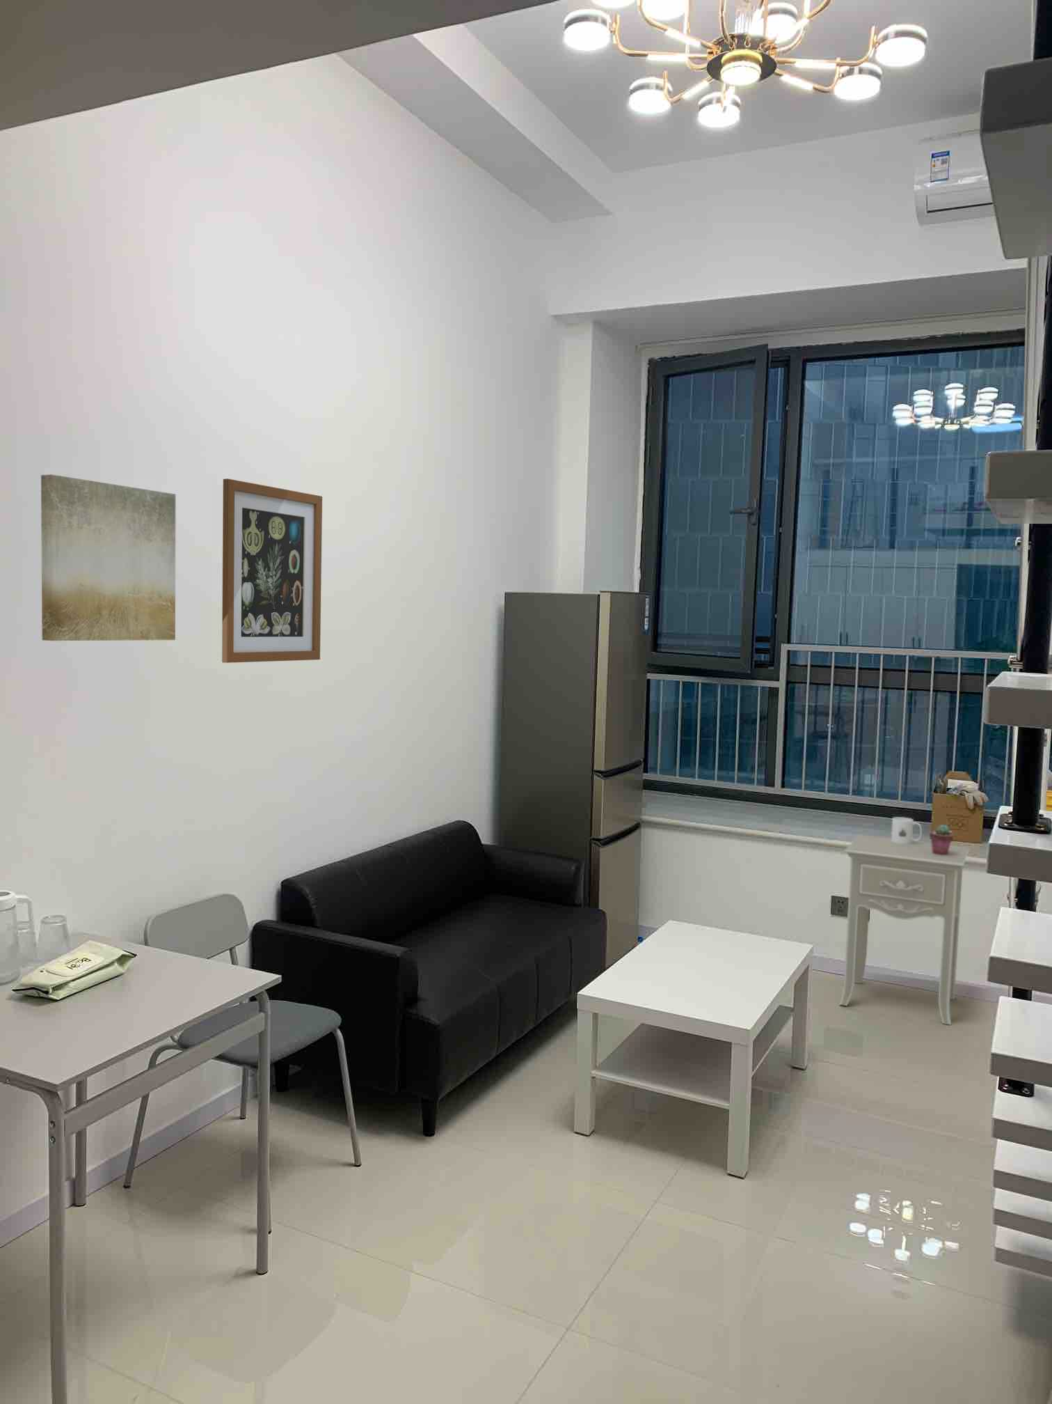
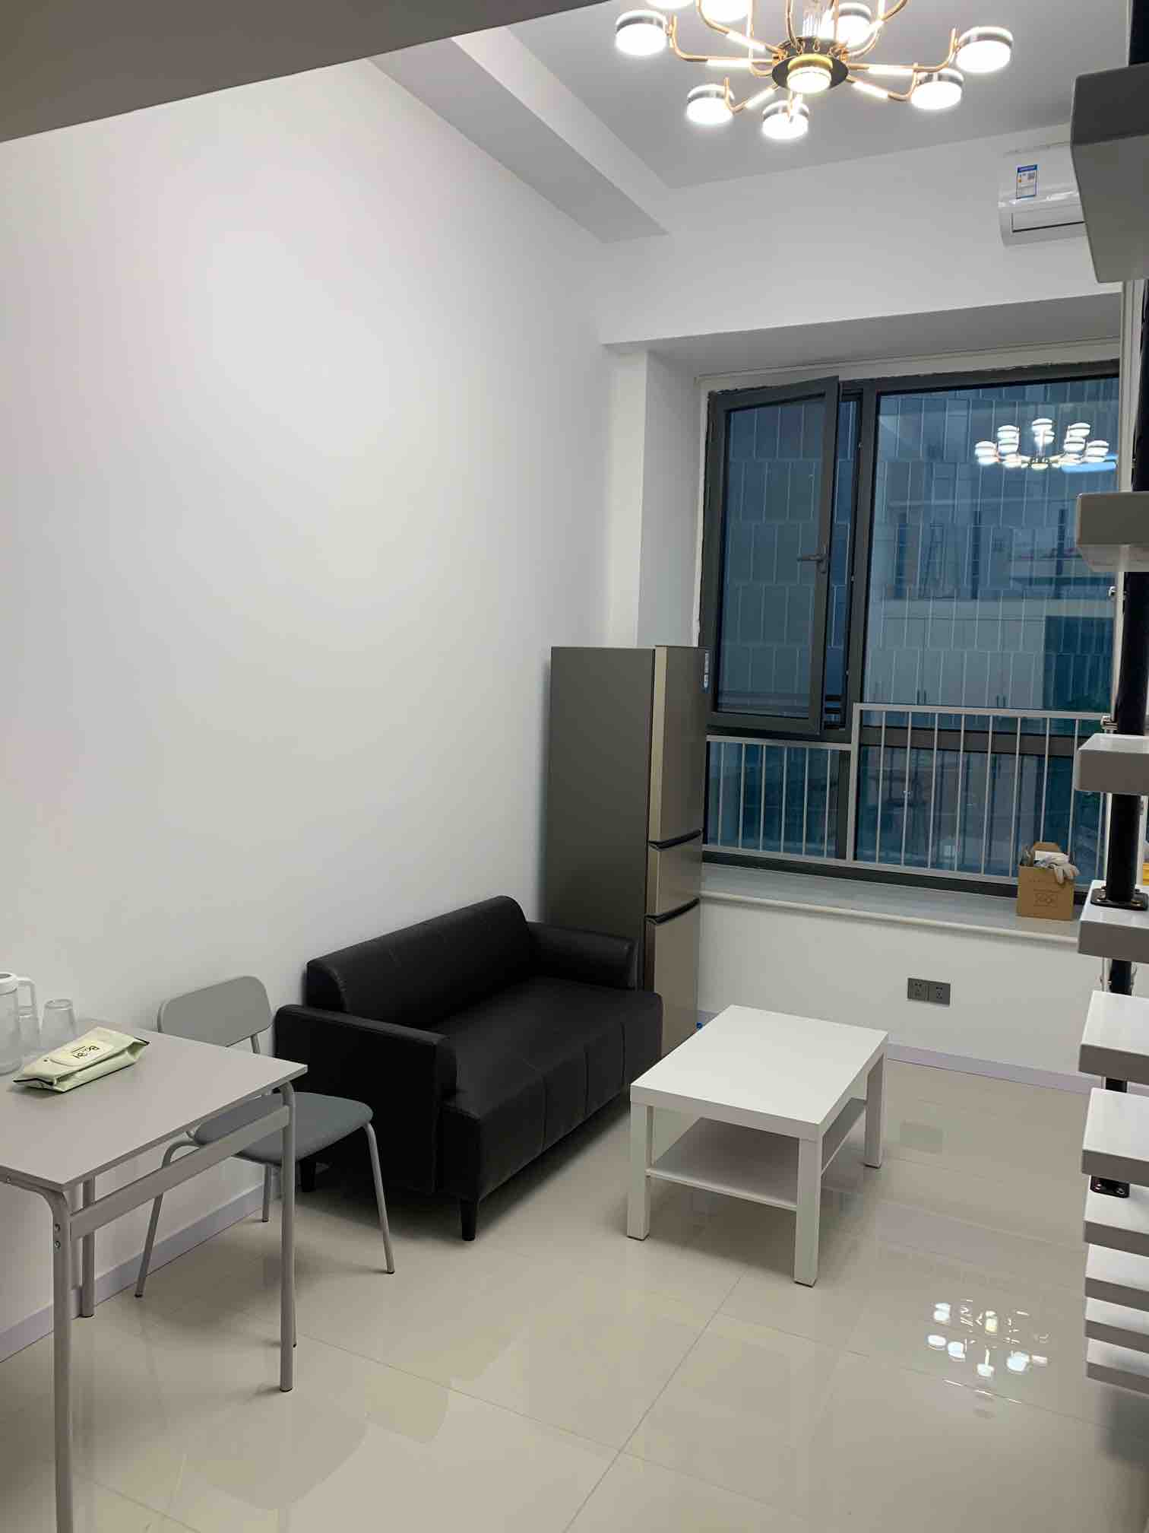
- nightstand [839,835,970,1026]
- wall art [41,473,176,641]
- mug [891,816,923,845]
- wall art [221,478,323,663]
- potted succulent [929,824,955,856]
